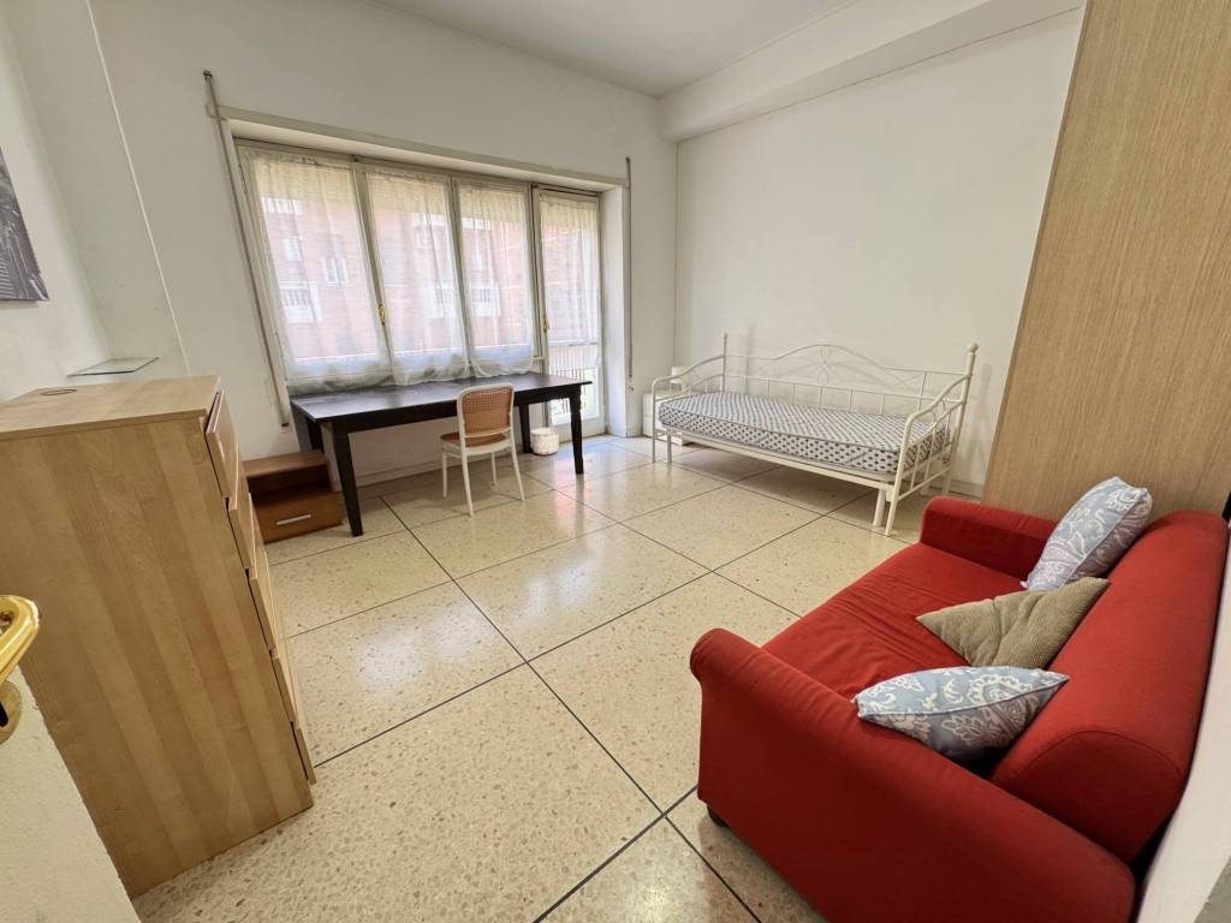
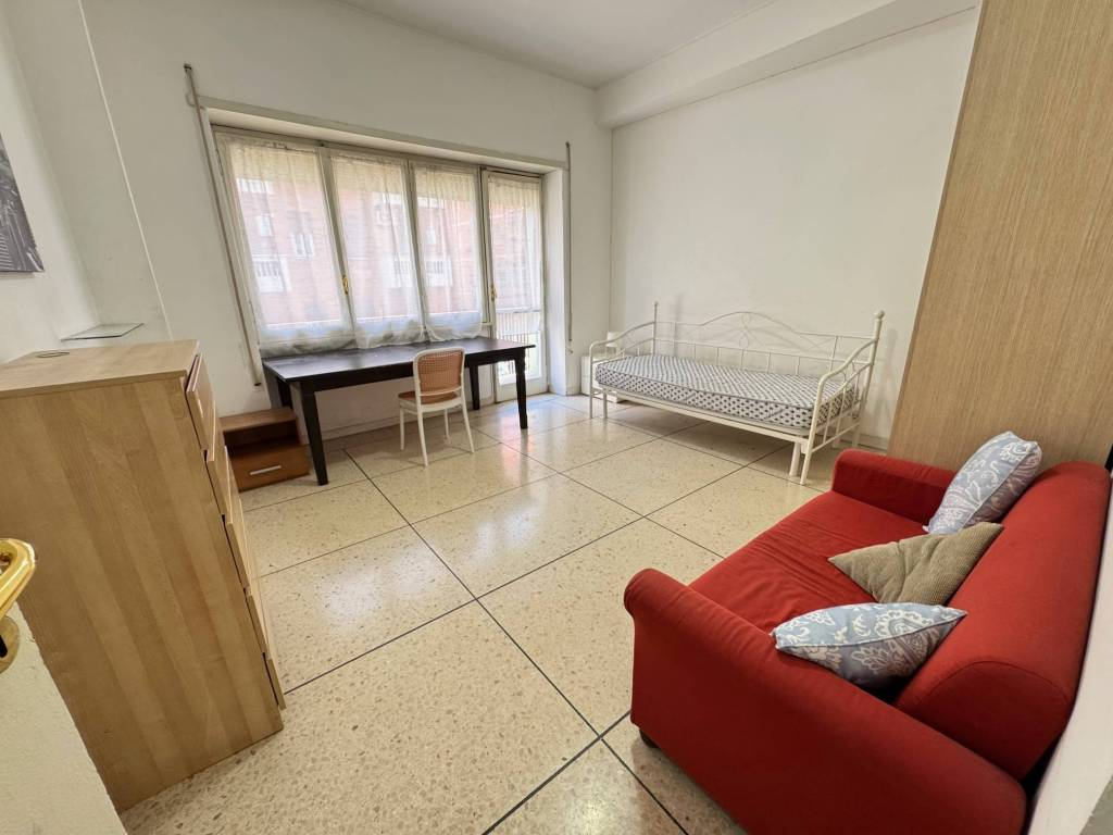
- planter [530,427,560,457]
